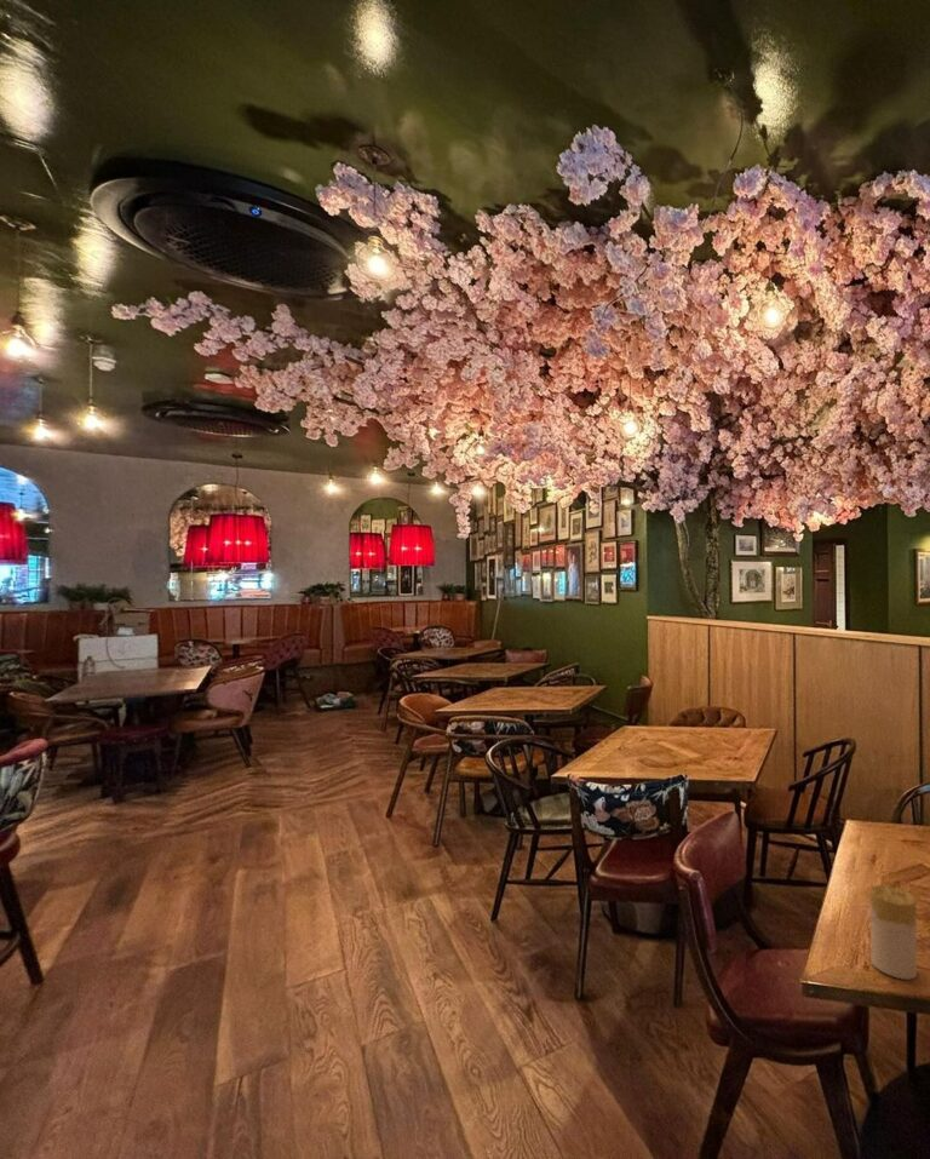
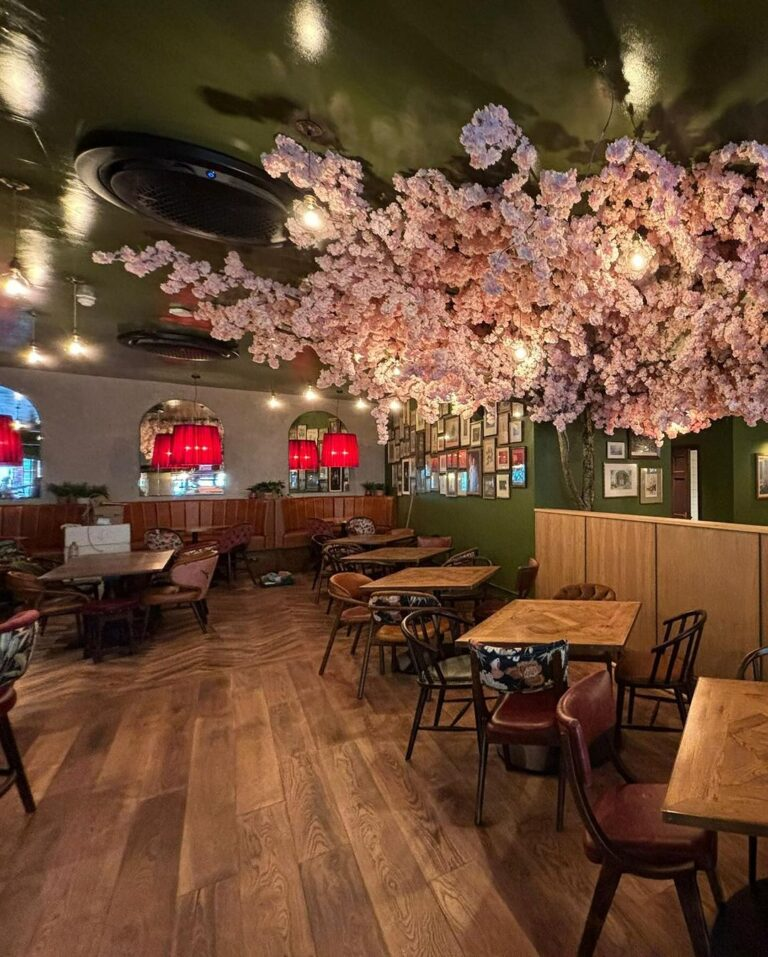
- candle [868,884,918,981]
